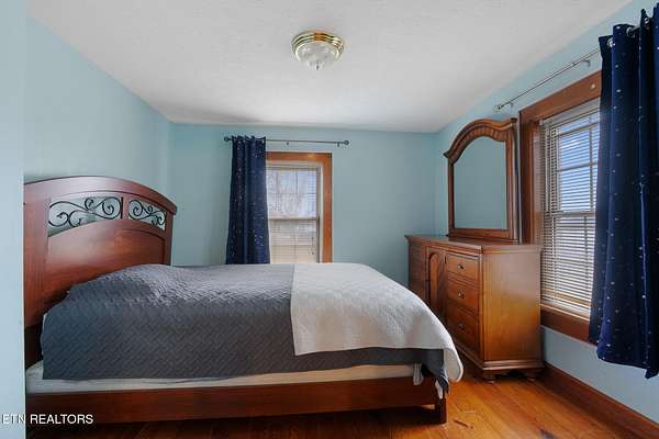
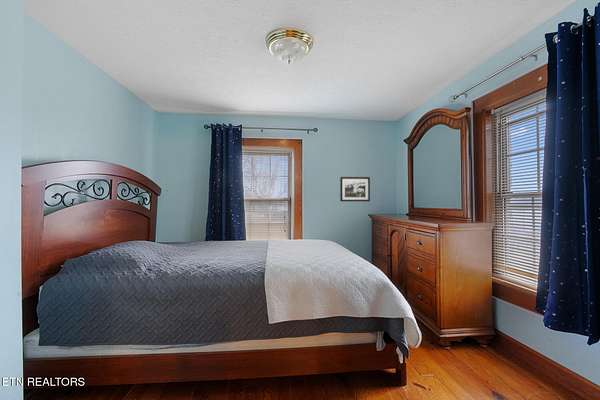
+ picture frame [339,176,371,202]
